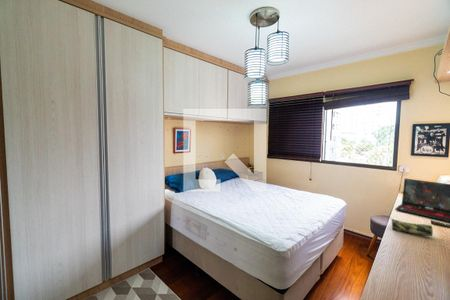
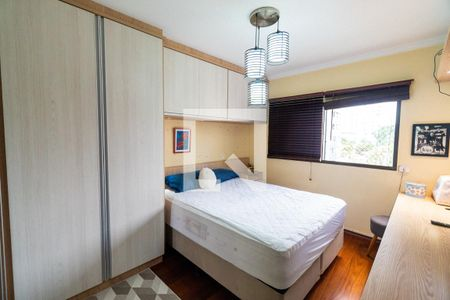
- pencil case [391,218,434,237]
- laptop [394,178,450,223]
